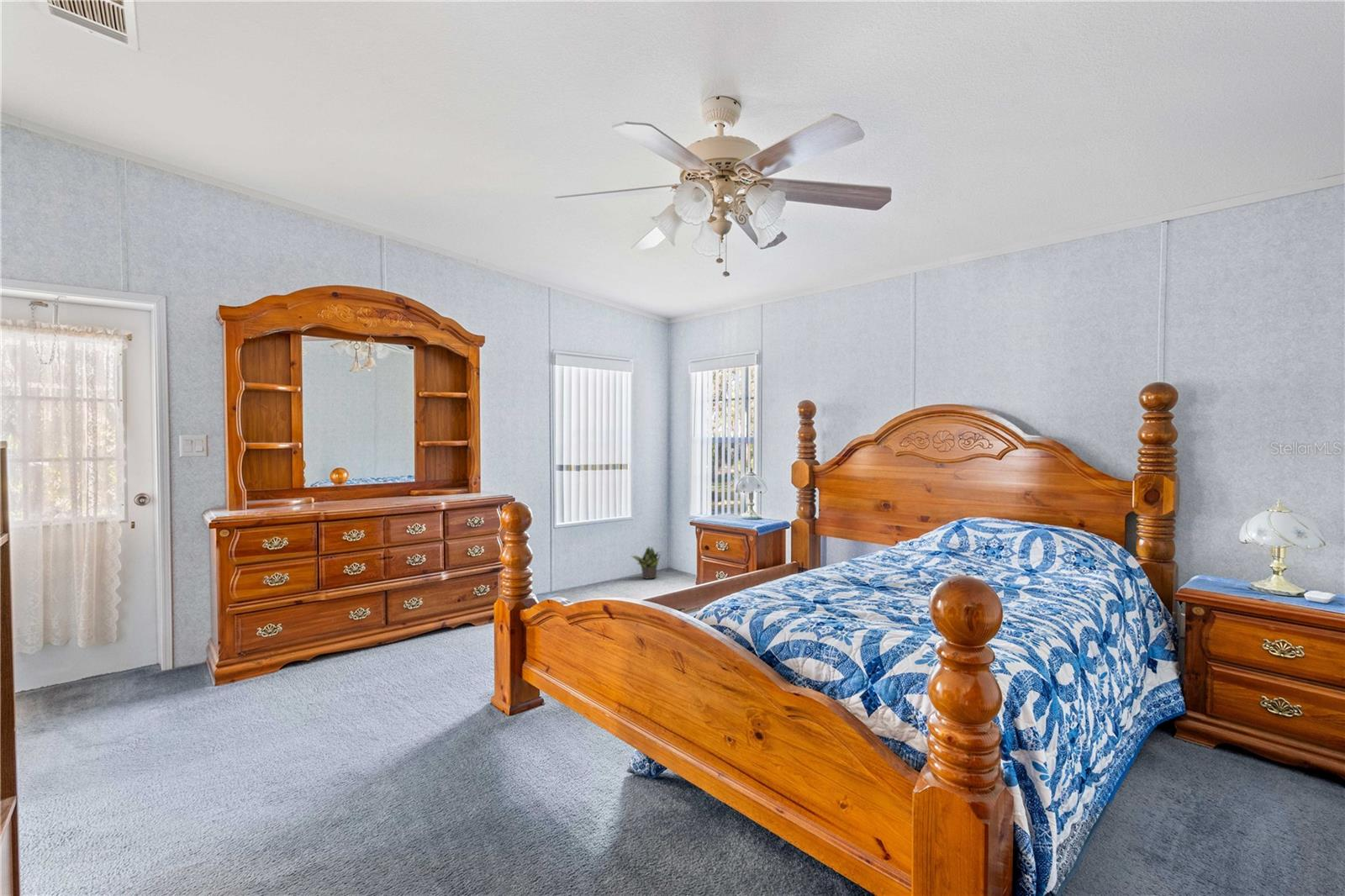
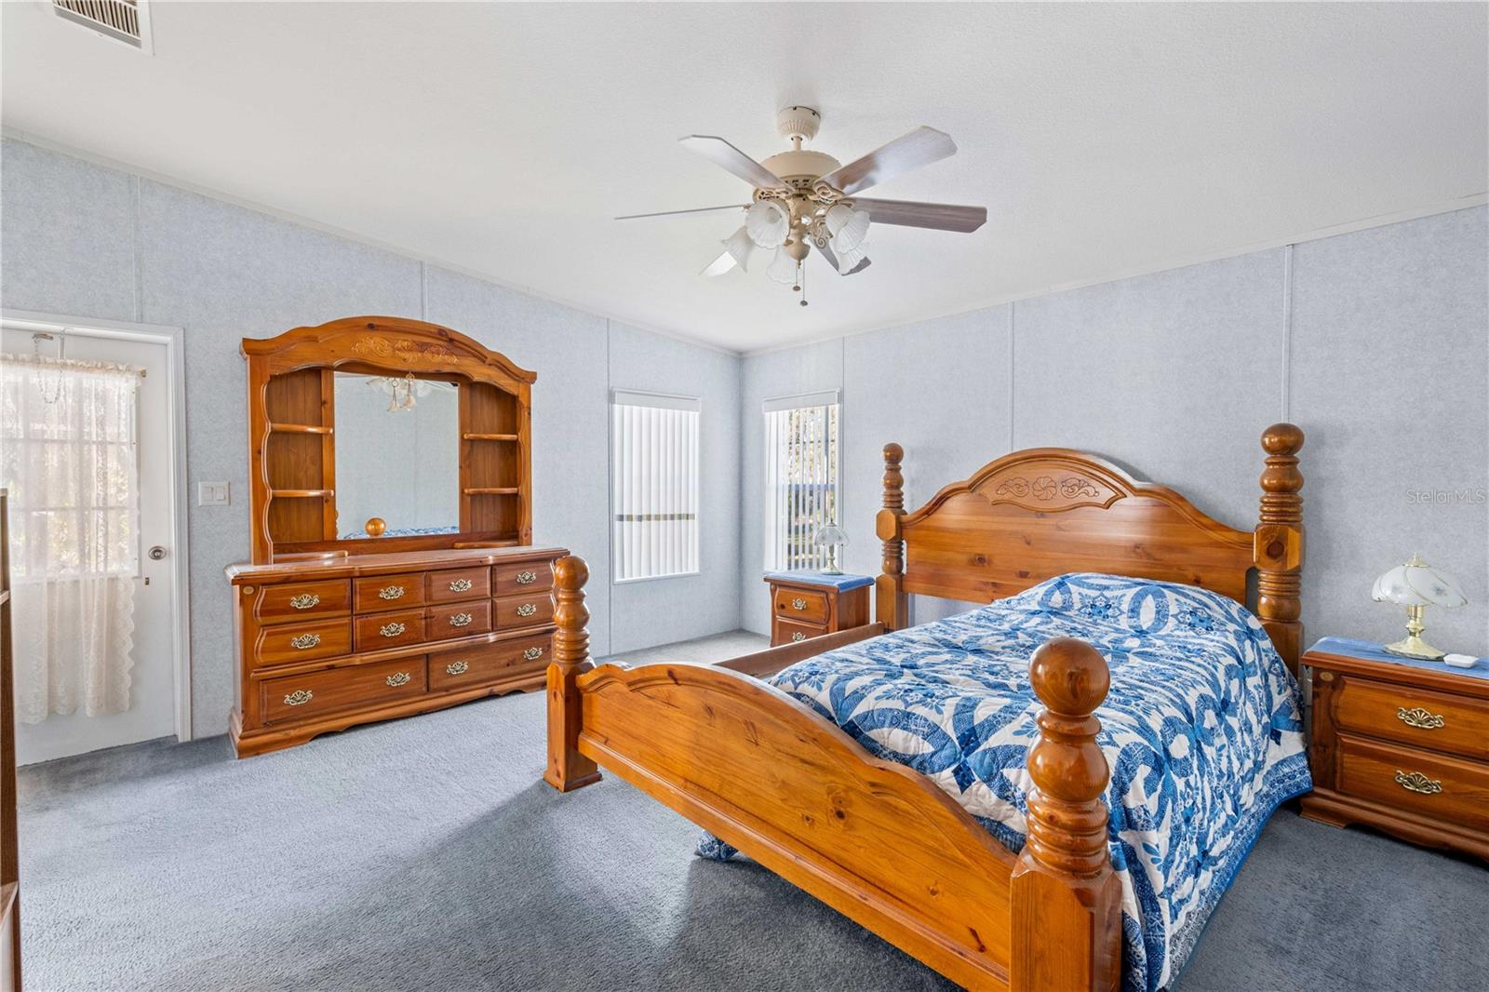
- potted plant [631,546,662,579]
